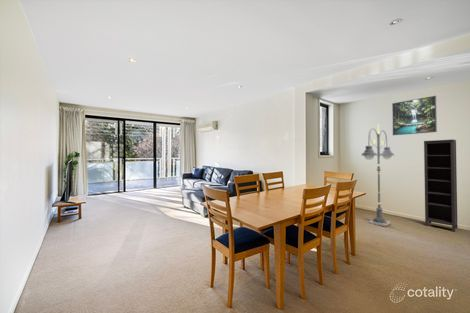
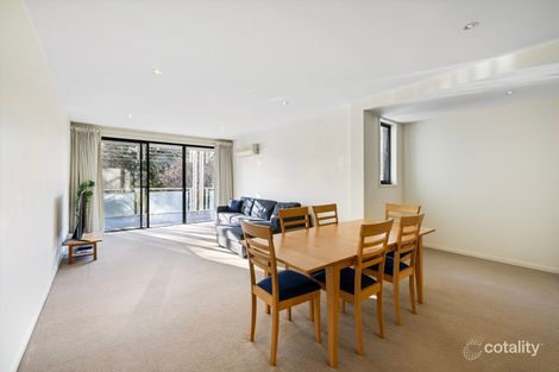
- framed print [391,95,438,136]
- floor lamp [360,124,396,228]
- bookcase [423,138,459,232]
